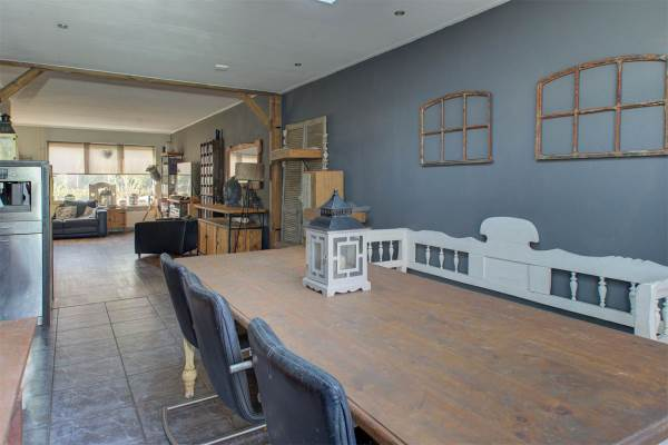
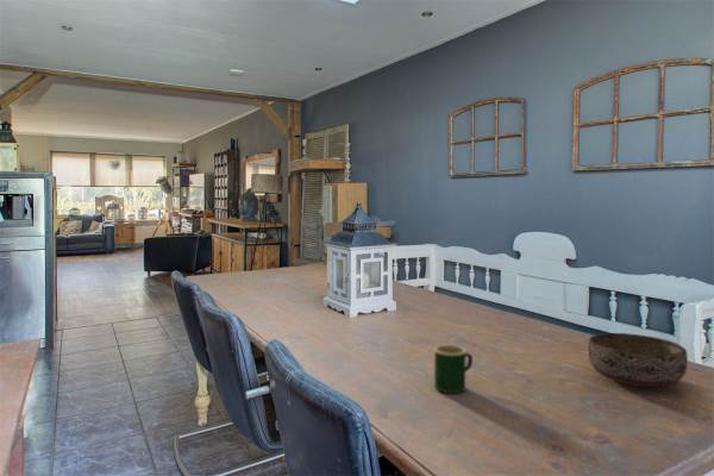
+ mug [433,344,474,394]
+ bowl [587,332,689,388]
